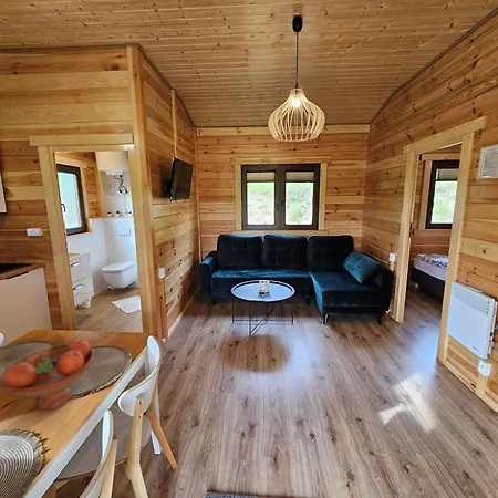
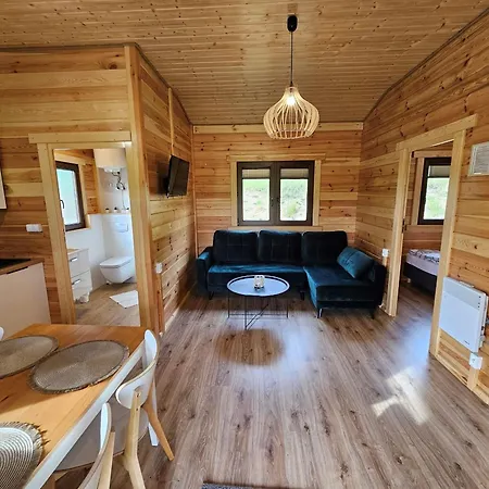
- fruit bowl [0,338,96,412]
